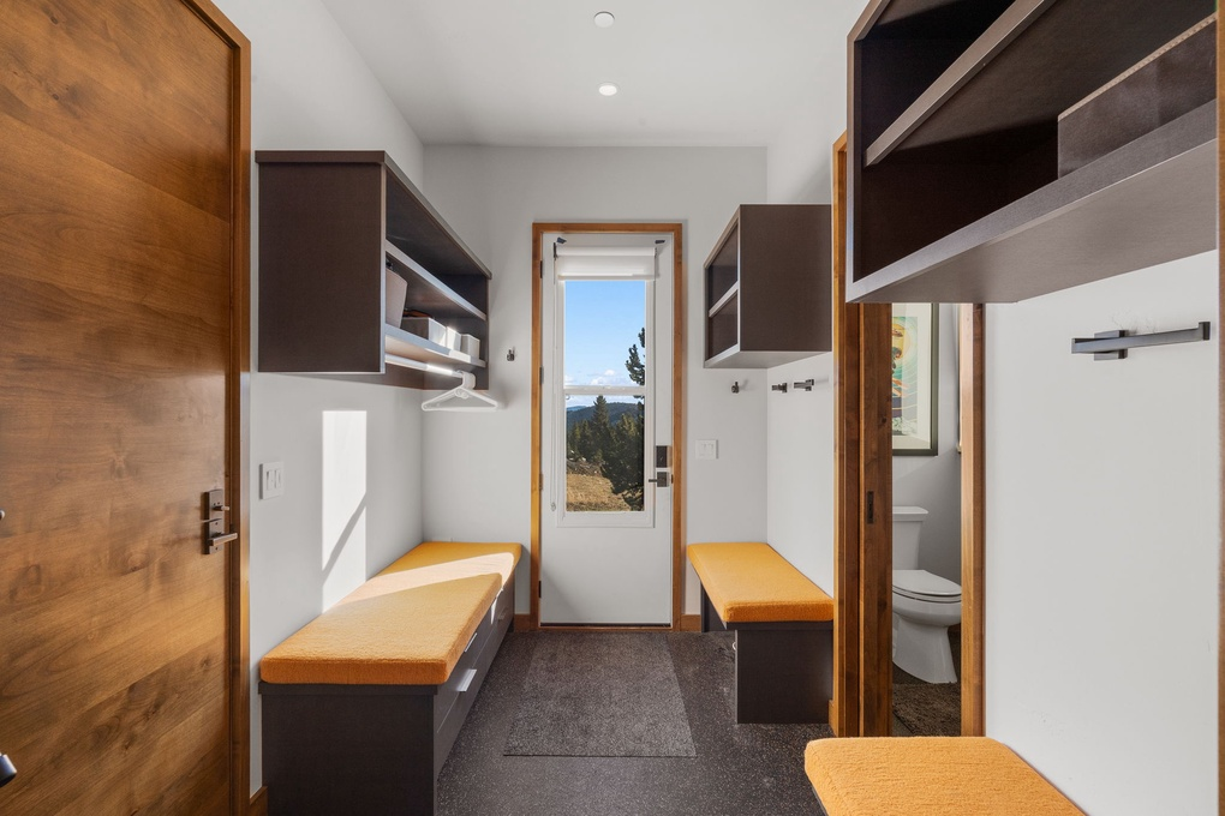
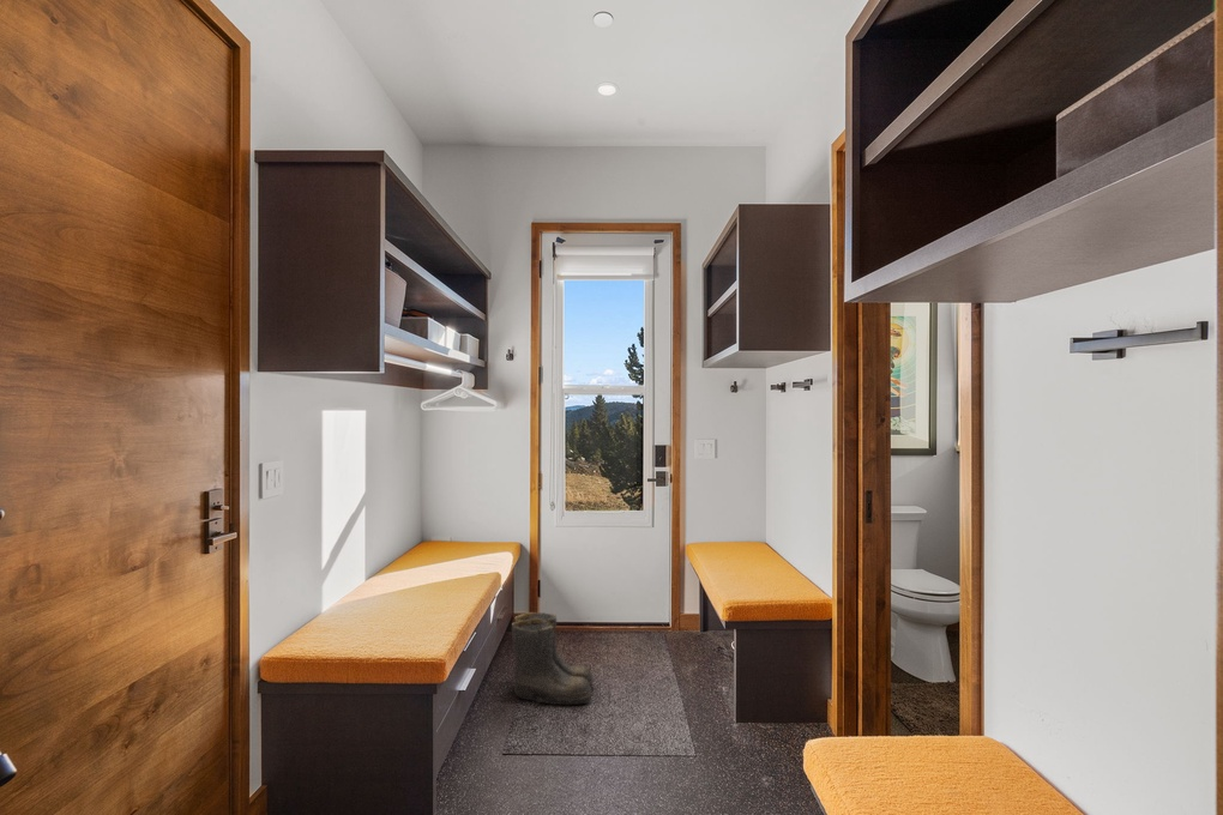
+ boots [511,611,595,706]
